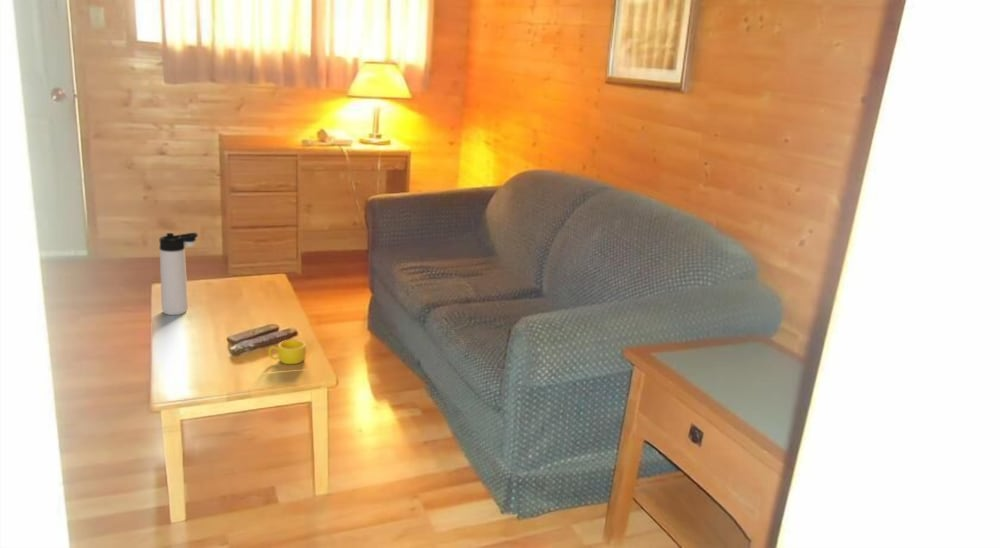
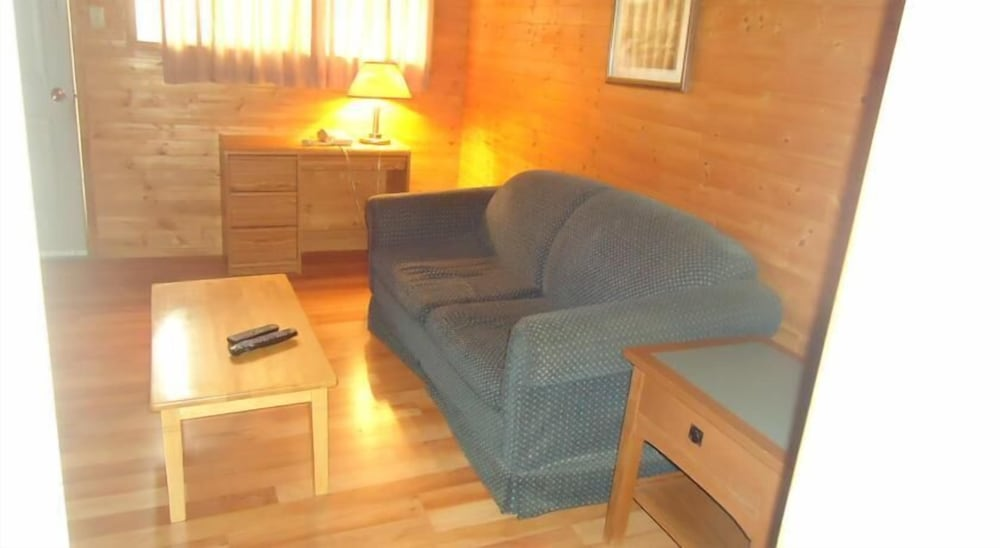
- thermos bottle [159,232,199,316]
- cup [267,339,307,365]
